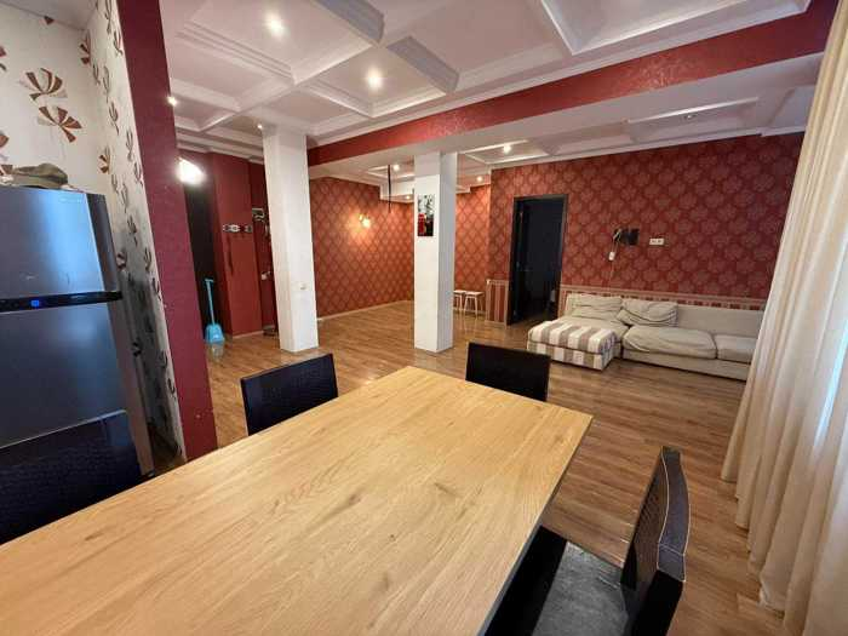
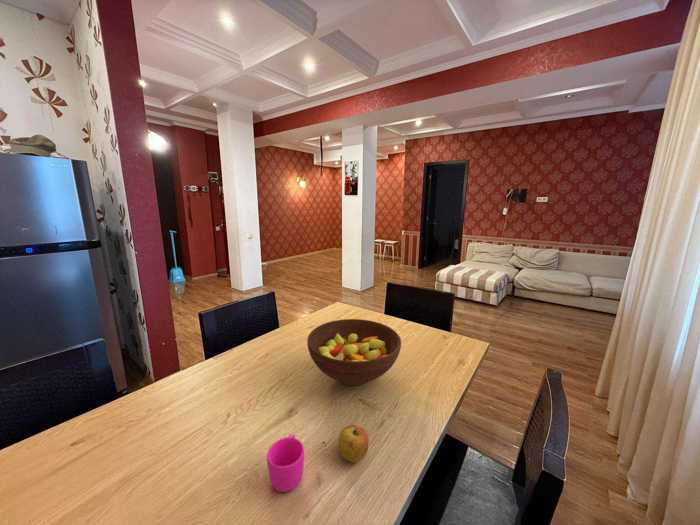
+ apple [337,424,370,463]
+ fruit bowl [306,318,402,387]
+ mug [266,433,305,493]
